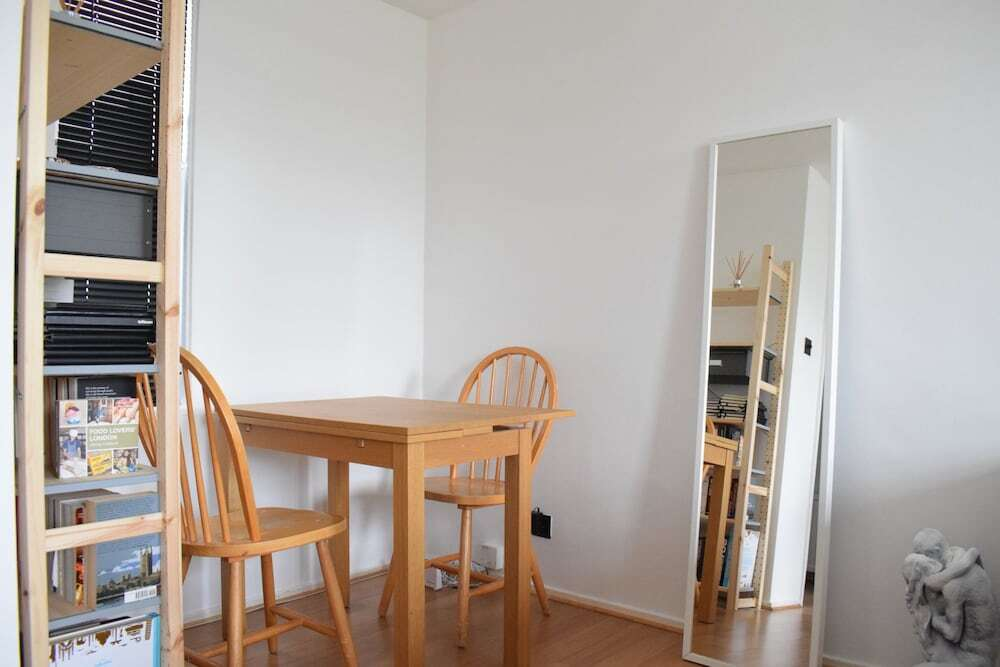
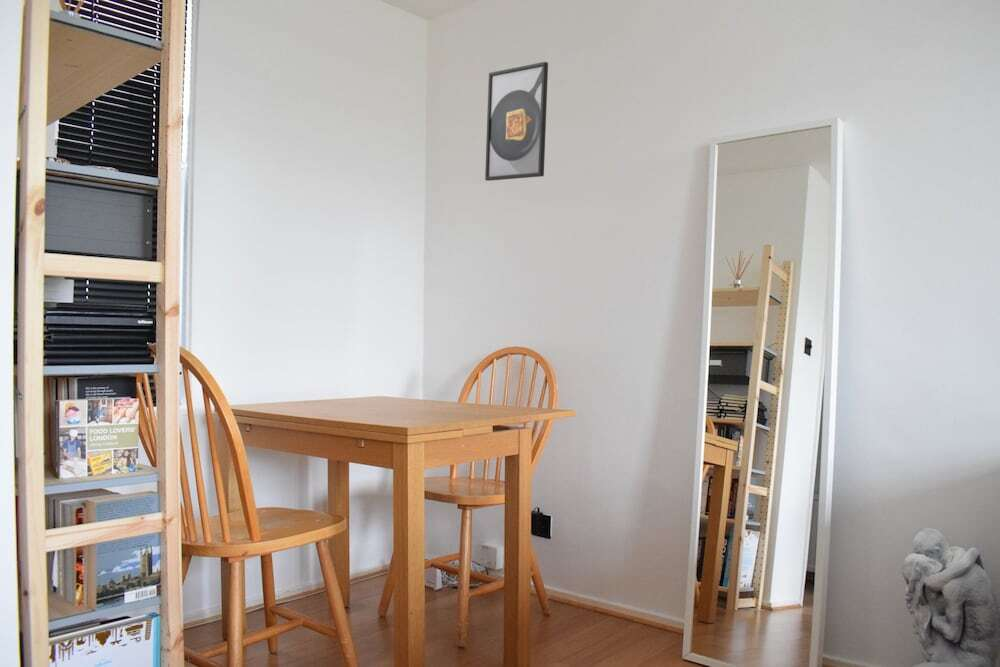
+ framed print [484,61,549,182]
